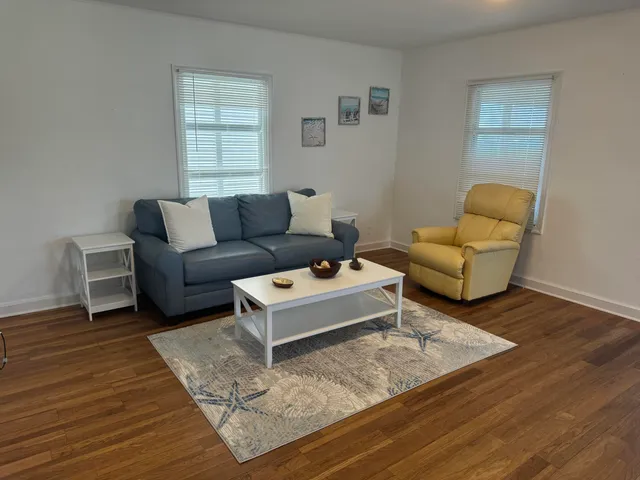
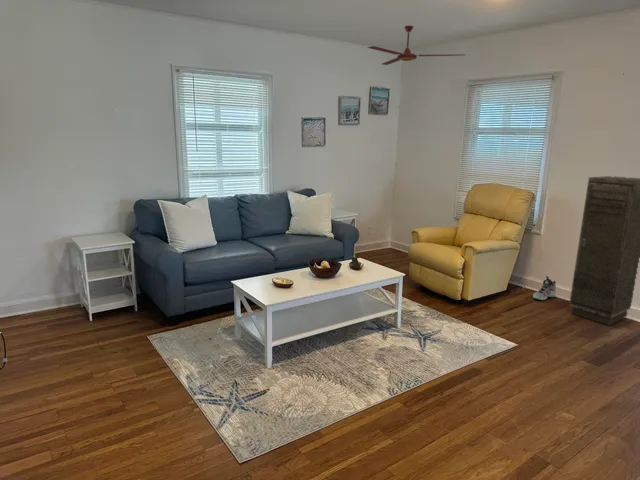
+ storage cabinet [568,175,640,326]
+ sneaker [532,275,557,301]
+ ceiling fan [367,25,466,66]
